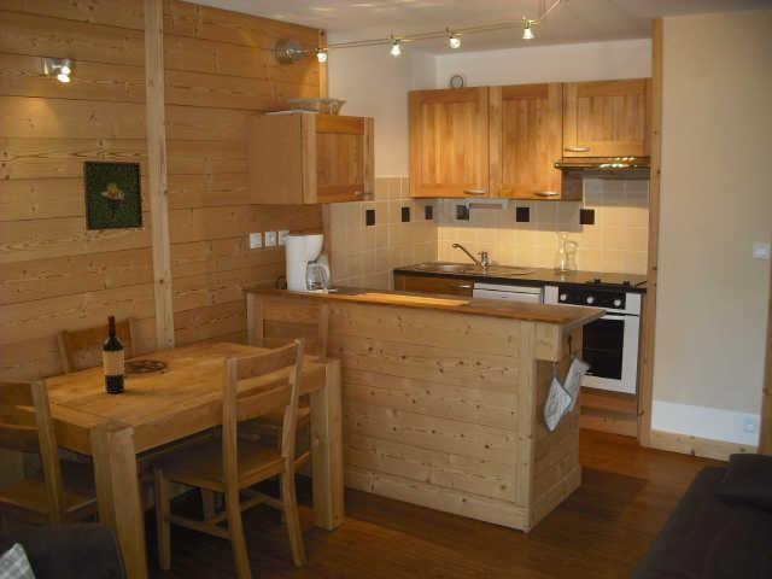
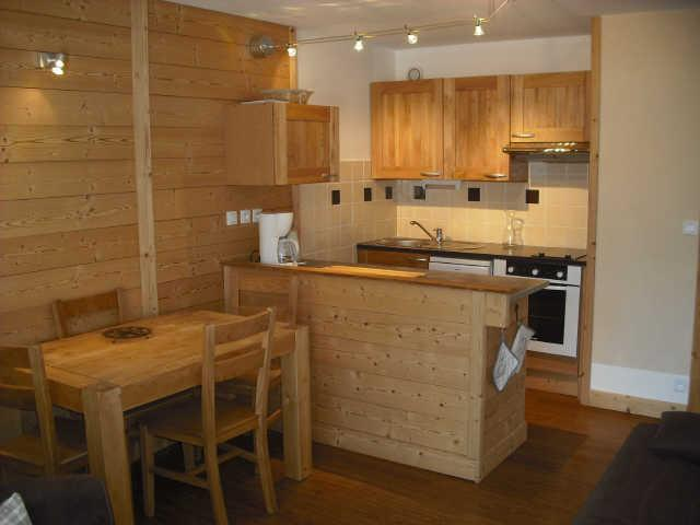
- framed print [82,159,144,232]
- wine bottle [101,315,125,394]
